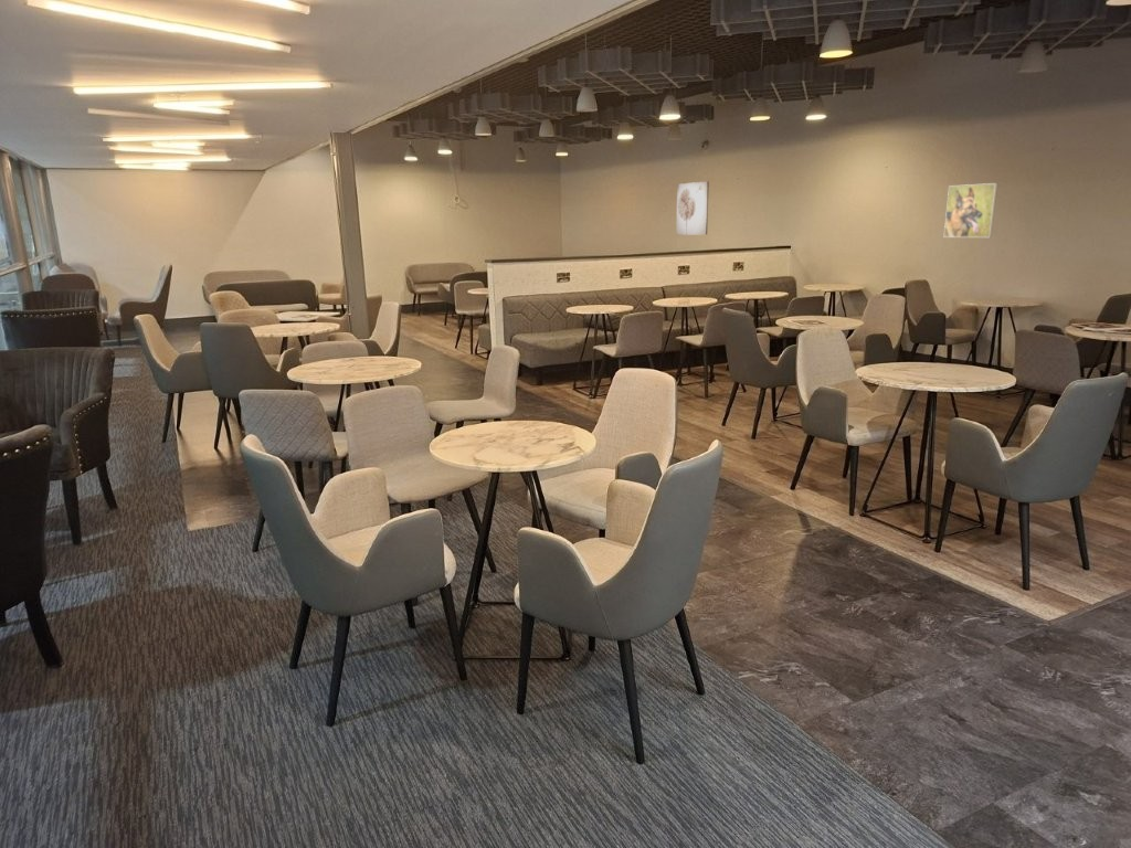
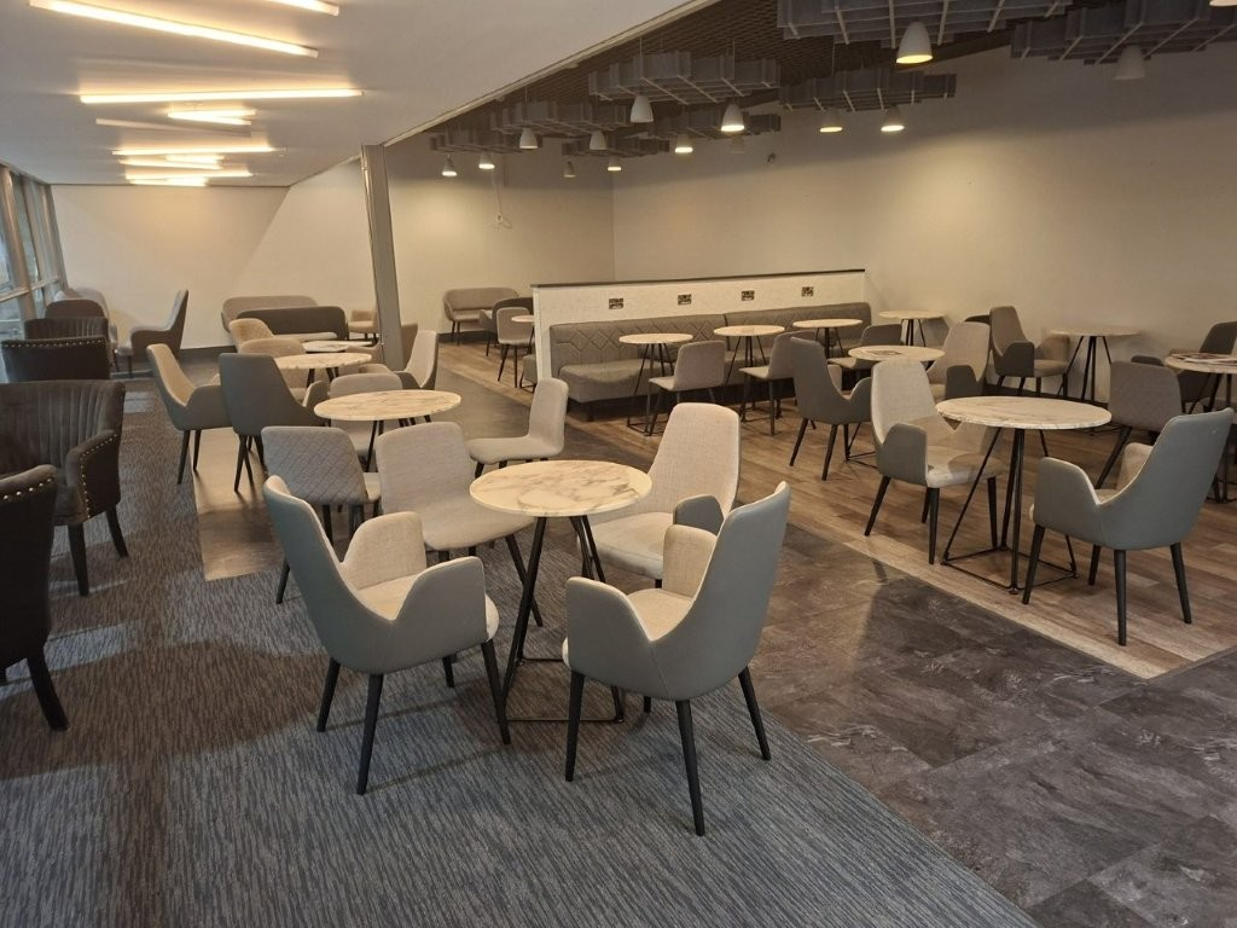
- wall art [675,180,710,235]
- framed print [943,182,998,239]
